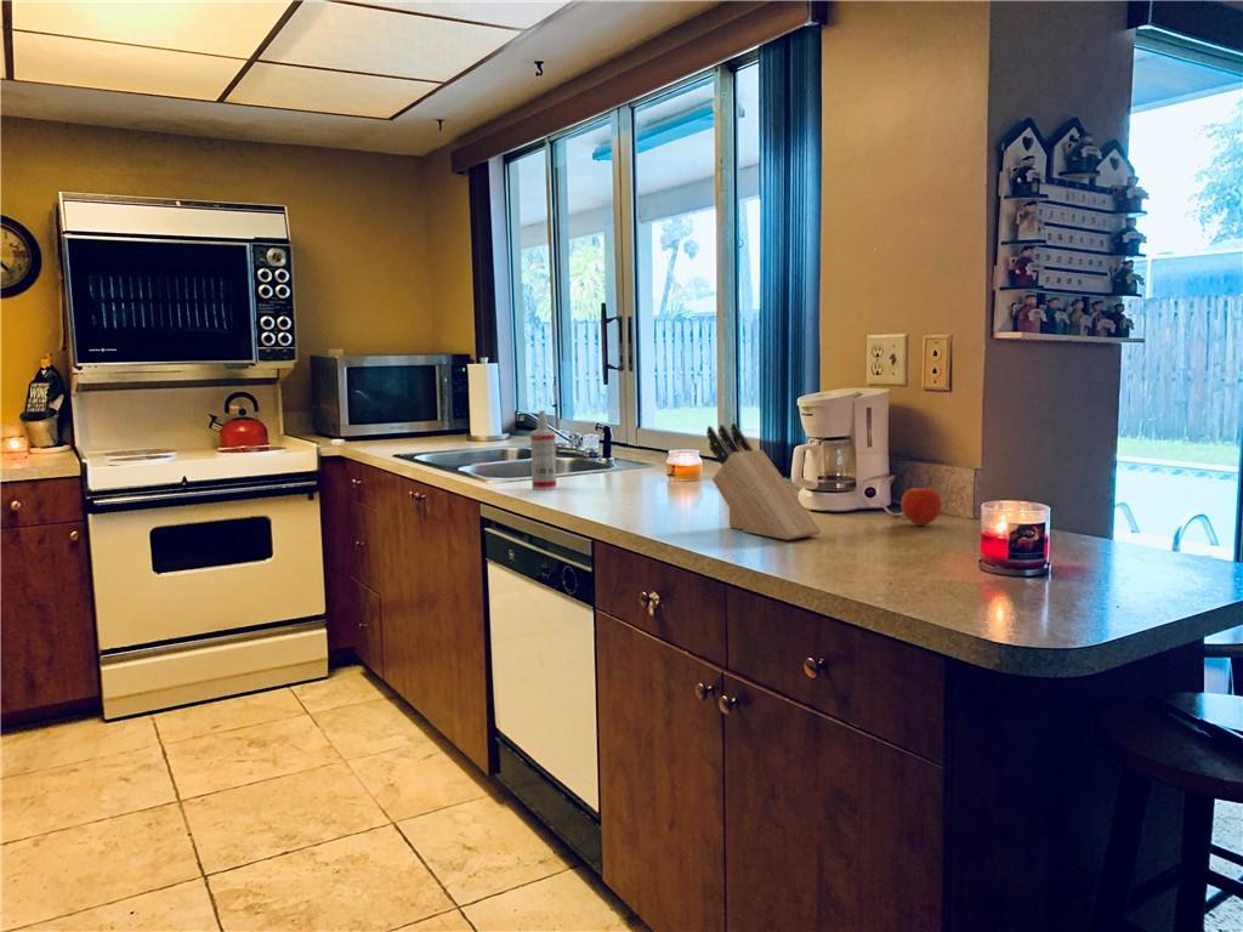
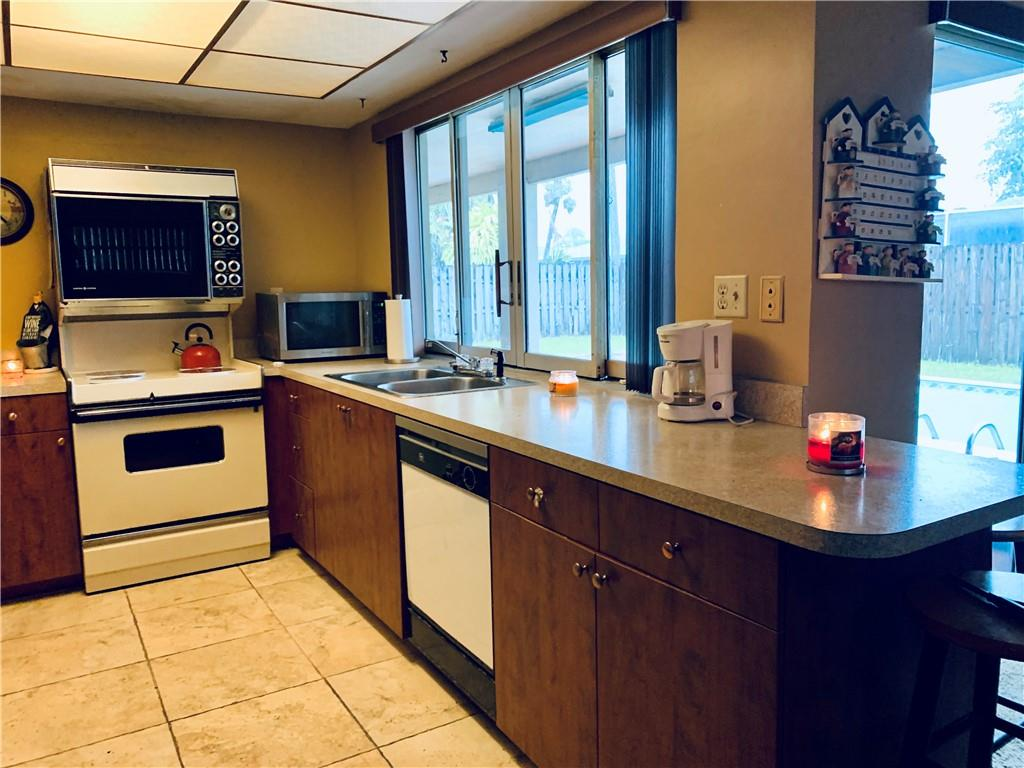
- spray bottle [529,409,557,491]
- apple [899,484,943,527]
- knife block [705,422,822,541]
